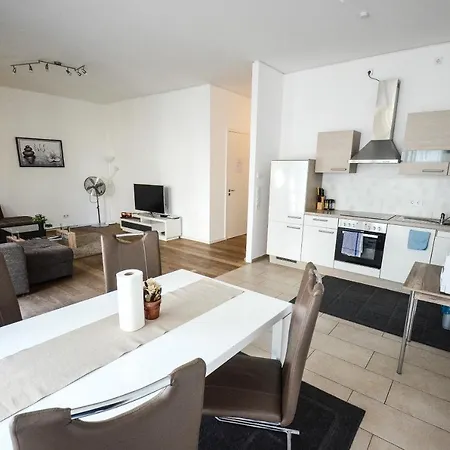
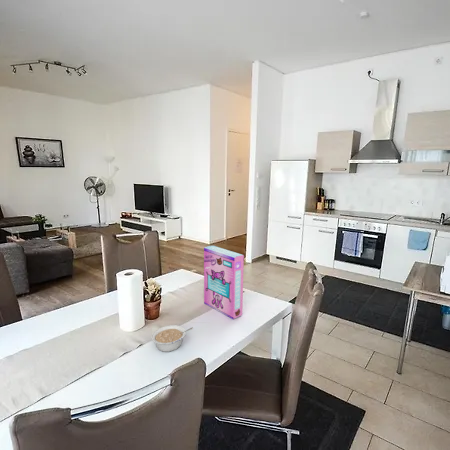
+ legume [151,324,194,353]
+ cereal box [203,245,245,320]
